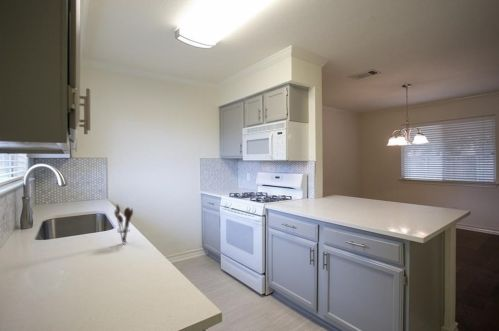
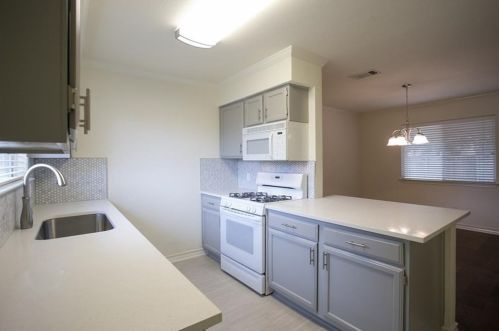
- utensil holder [113,203,134,244]
